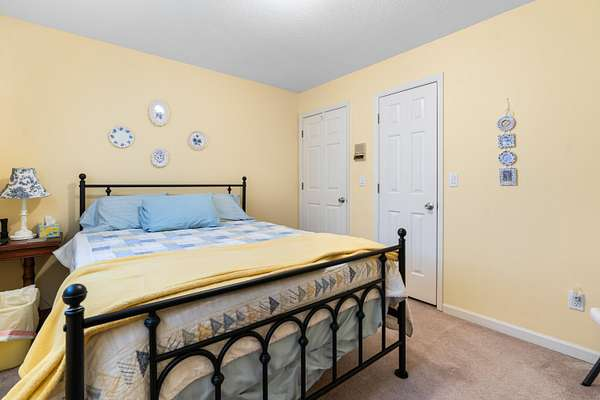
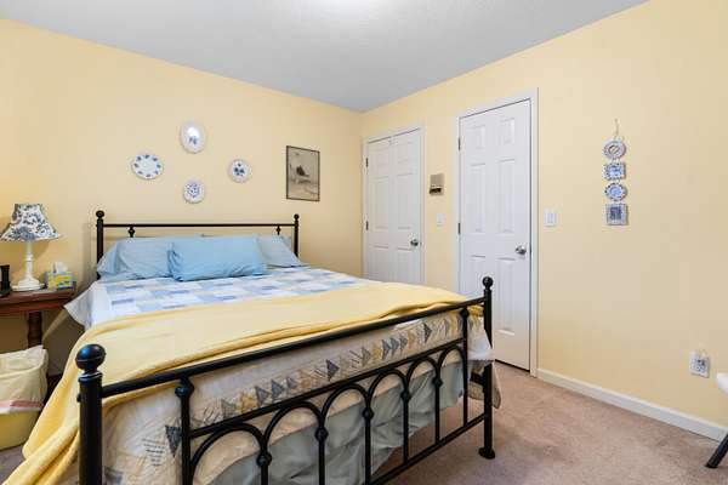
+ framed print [285,144,322,202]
